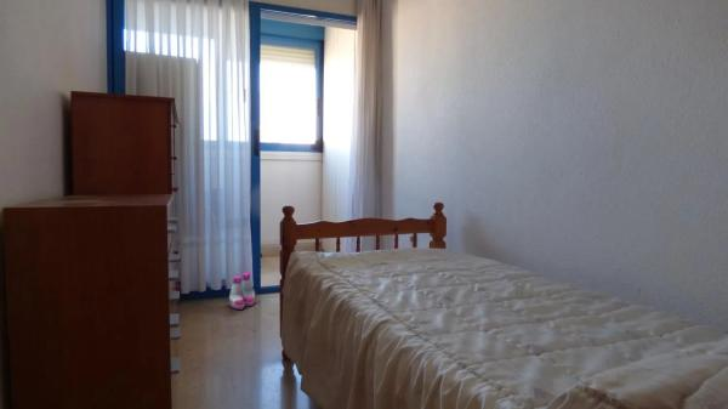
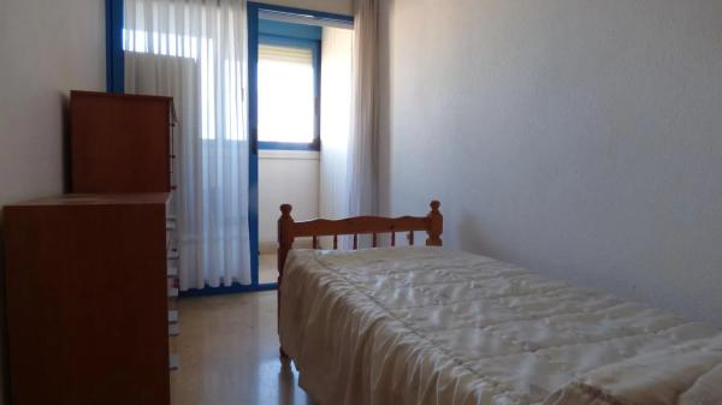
- boots [228,271,257,311]
